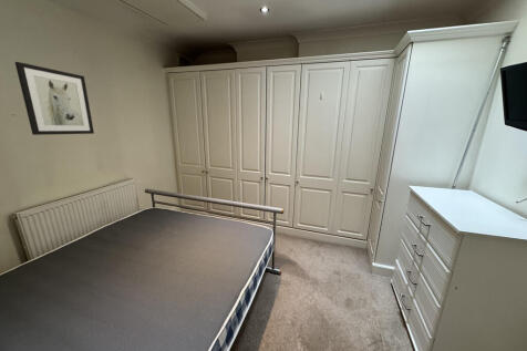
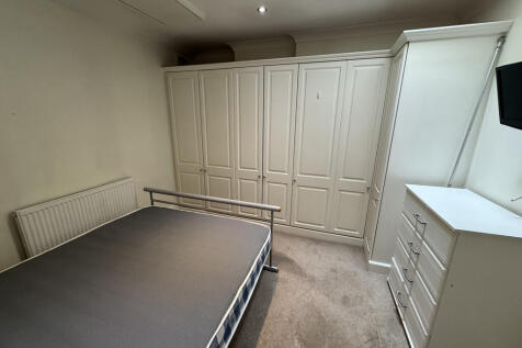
- wall art [14,61,95,136]
